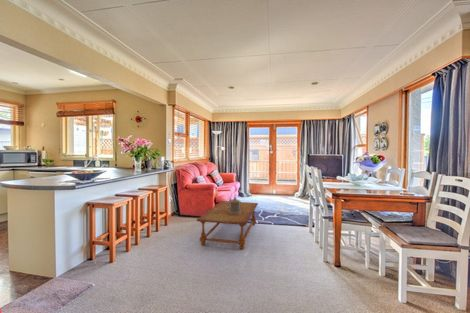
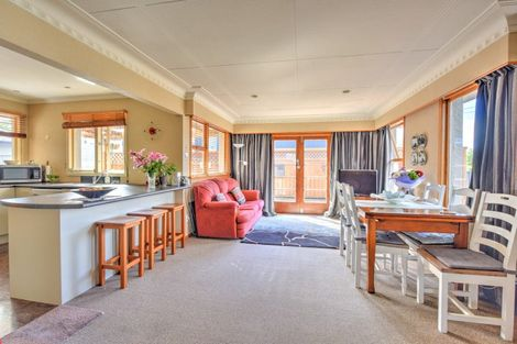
- coffee table [196,200,259,250]
- beer mug [225,193,242,214]
